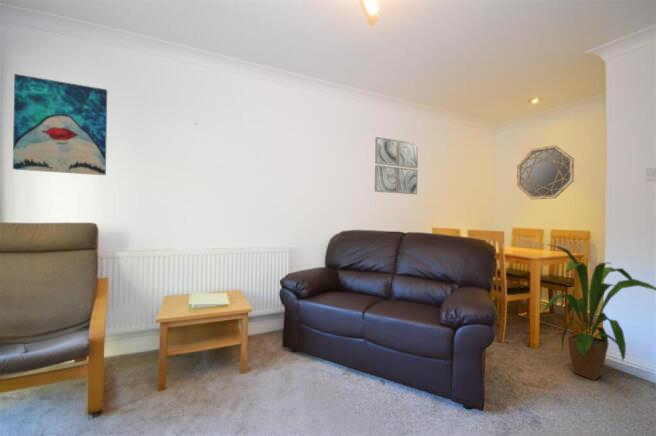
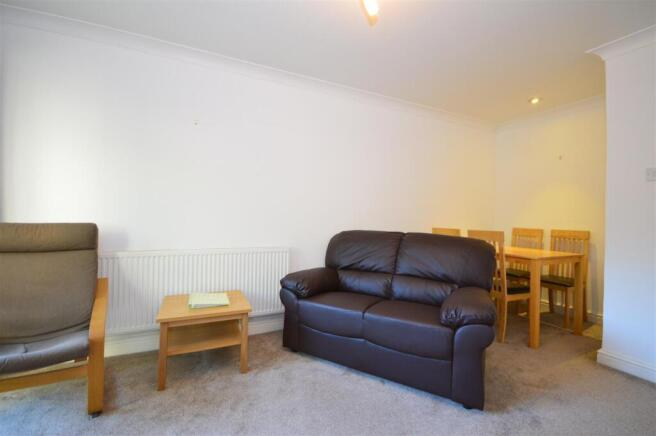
- wall art [374,136,419,195]
- home mirror [516,144,575,200]
- wall art [12,73,108,176]
- house plant [541,244,656,381]
